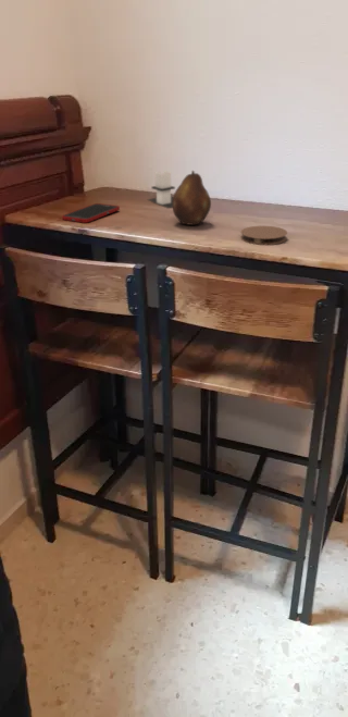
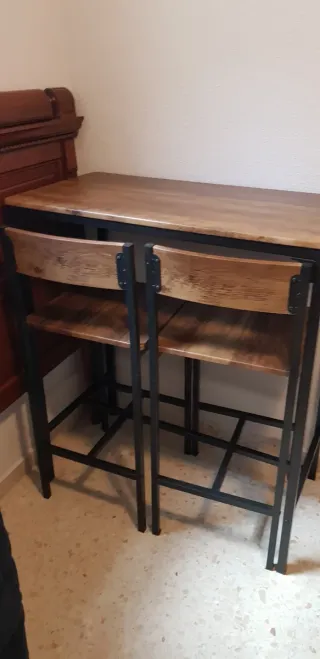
- coaster [239,225,288,246]
- cell phone [61,202,121,224]
- fruit [172,170,212,226]
- architectural model [146,170,176,210]
